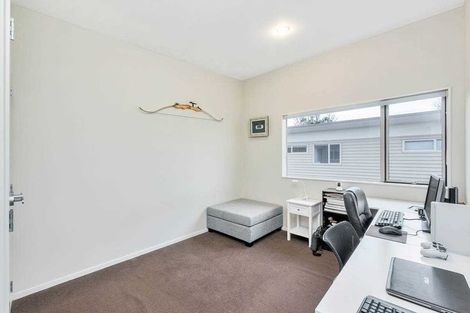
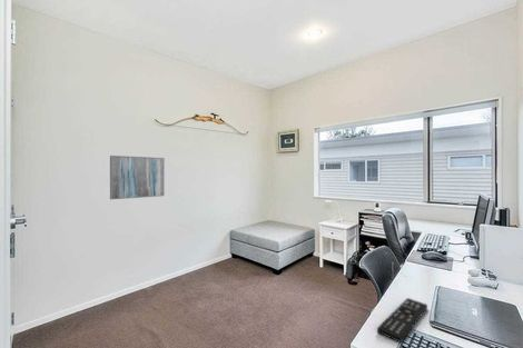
+ wall art [109,155,166,200]
+ remote control [376,297,428,344]
